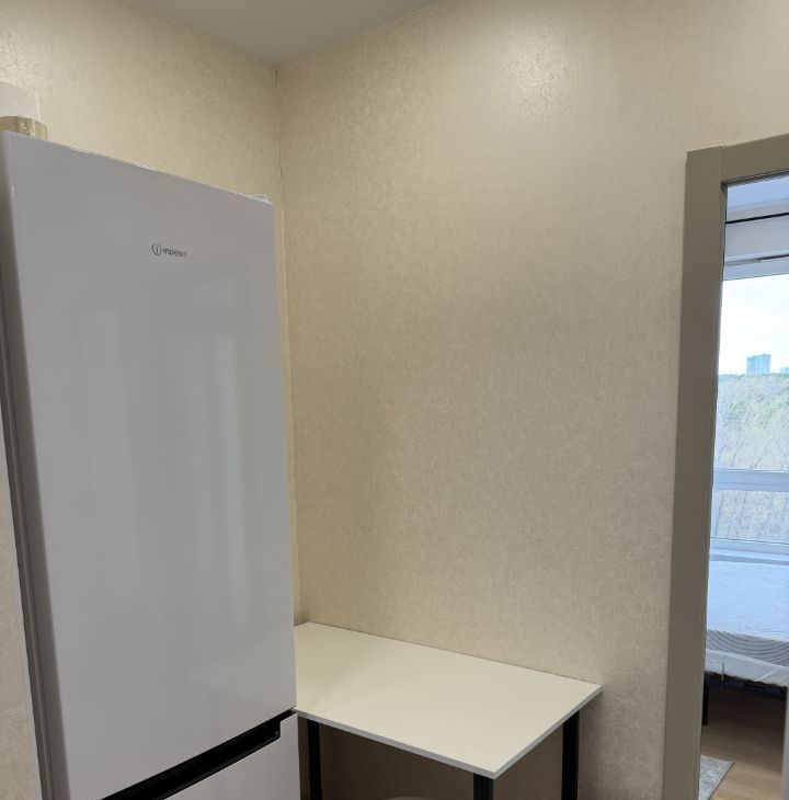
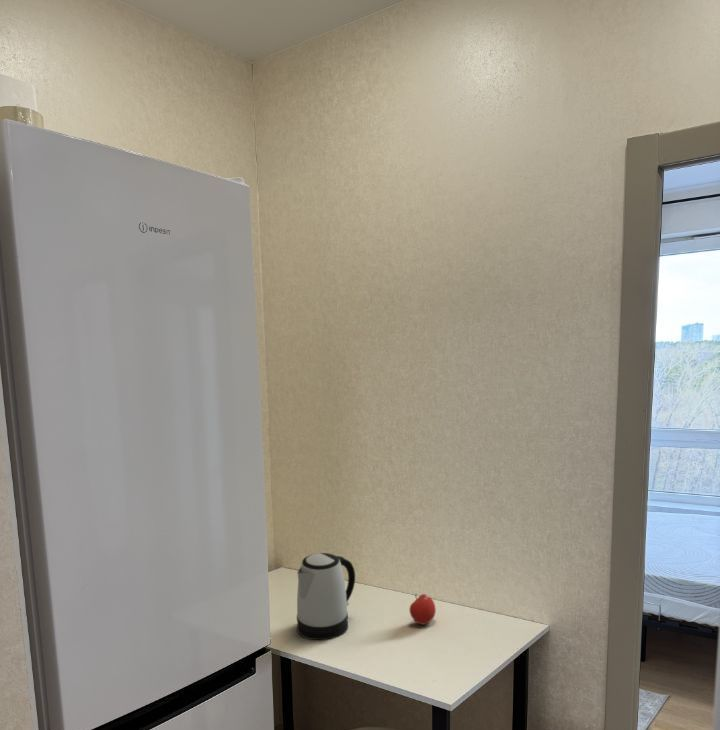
+ fruit [408,593,437,626]
+ kettle [296,552,356,641]
